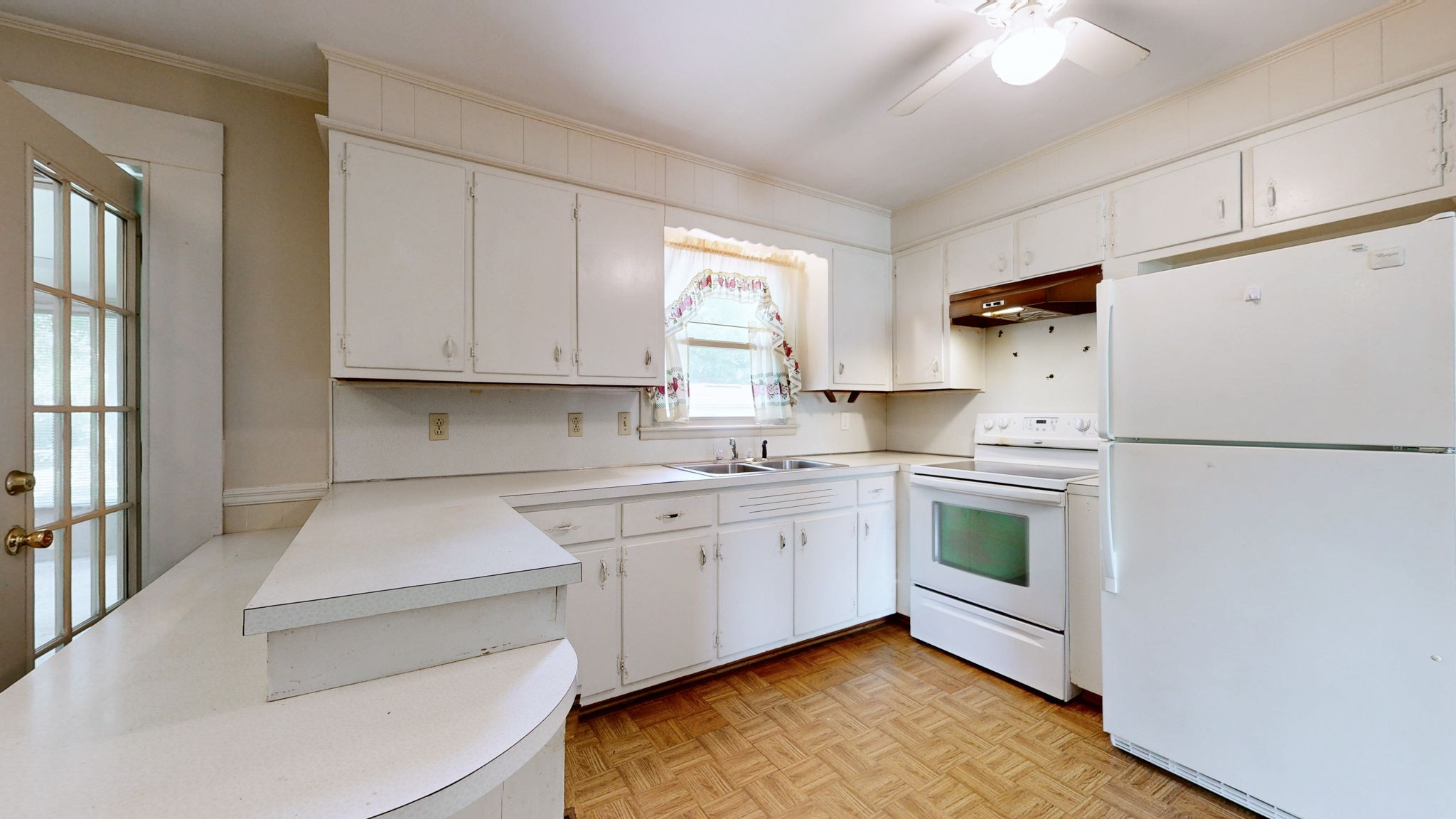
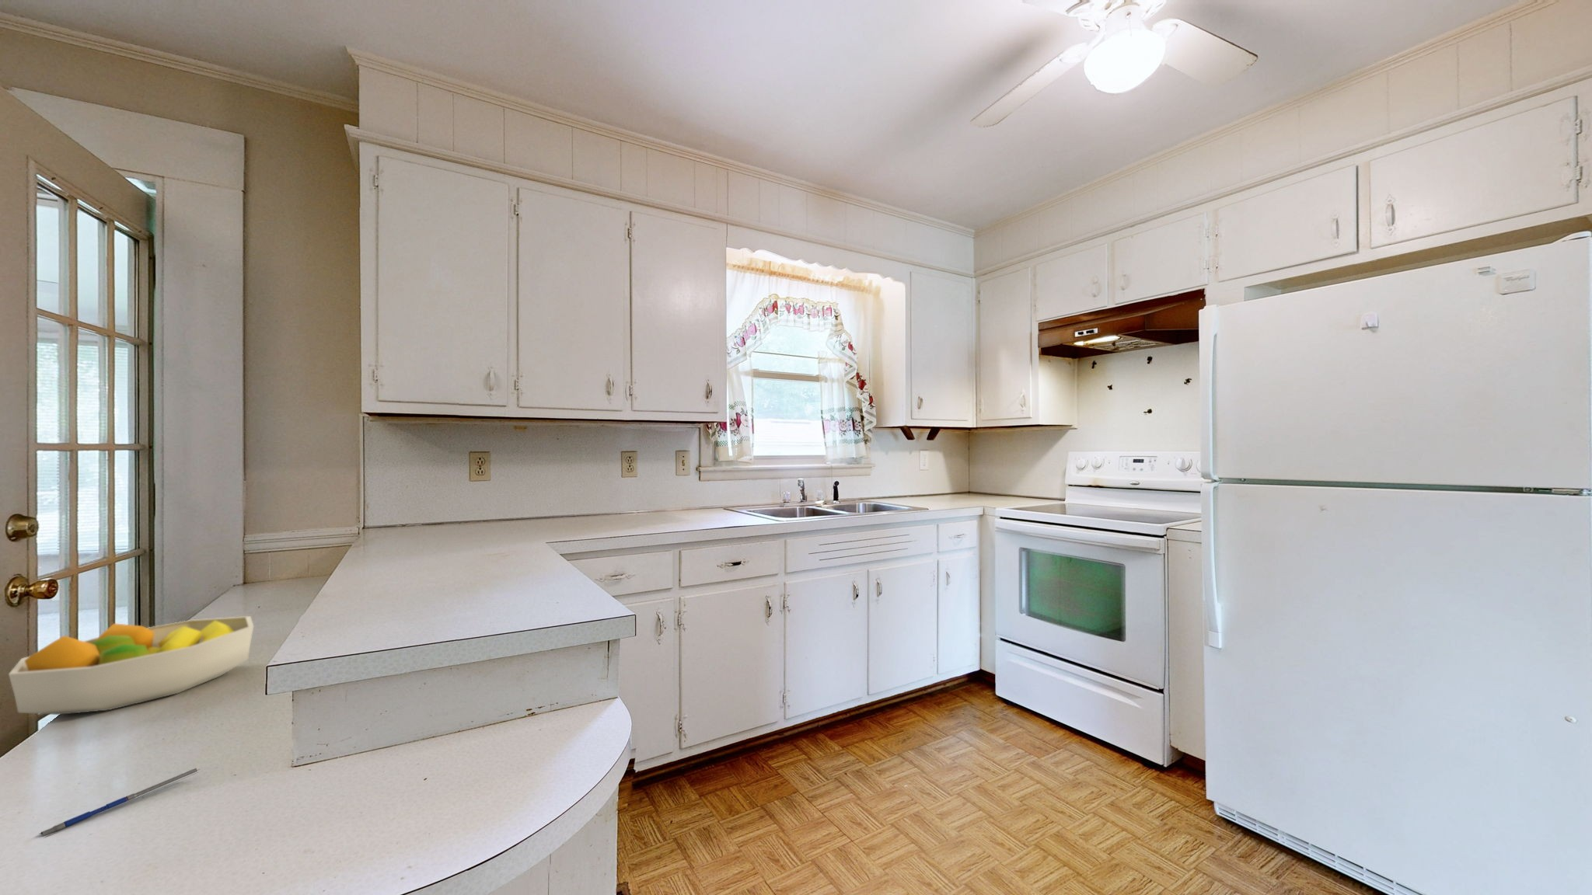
+ fruit bowl [8,615,254,716]
+ pen [39,767,200,837]
